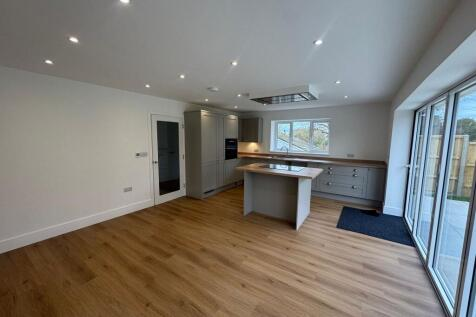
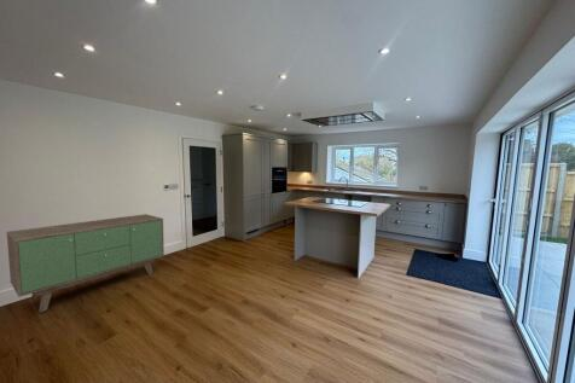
+ sideboard [5,213,165,313]
